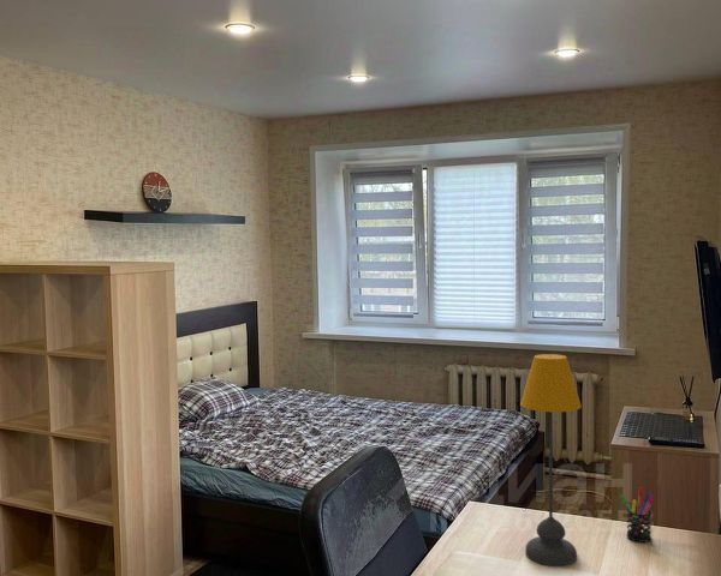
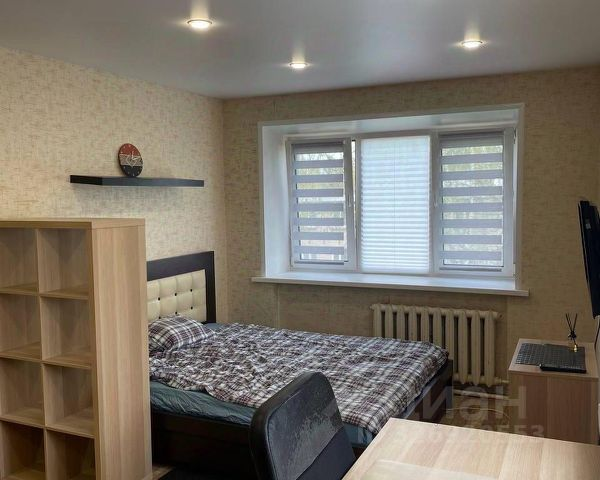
- pen holder [620,486,656,544]
- table lamp [519,353,583,566]
